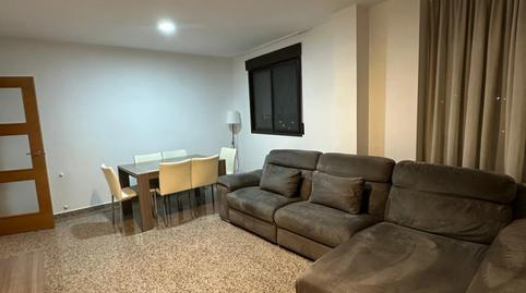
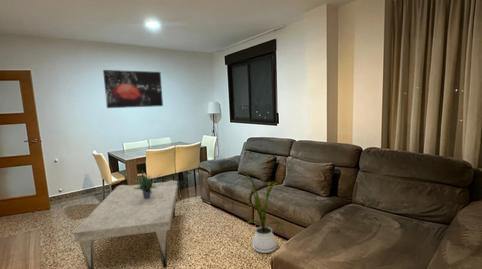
+ coffee table [71,179,179,269]
+ house plant [243,172,286,254]
+ wall art [102,69,164,109]
+ potted plant [128,169,165,199]
